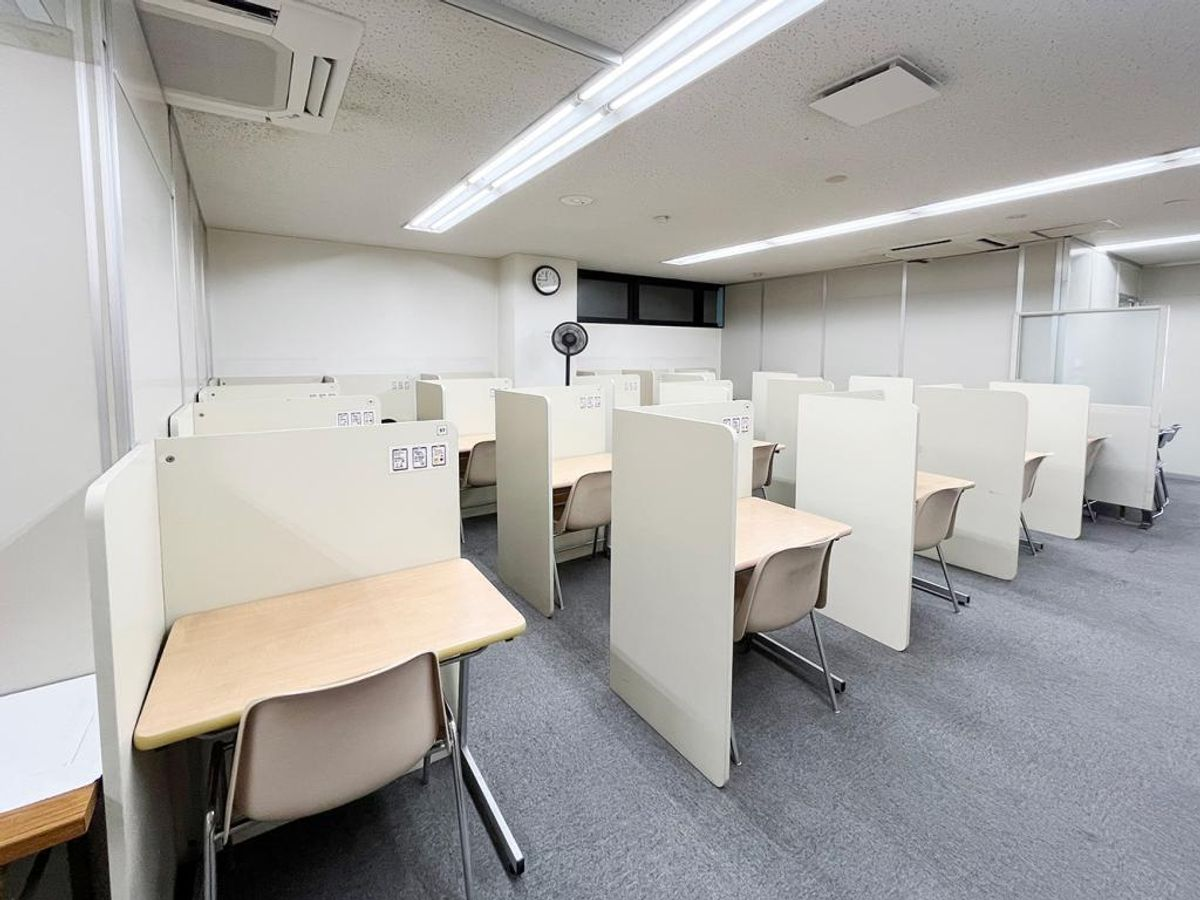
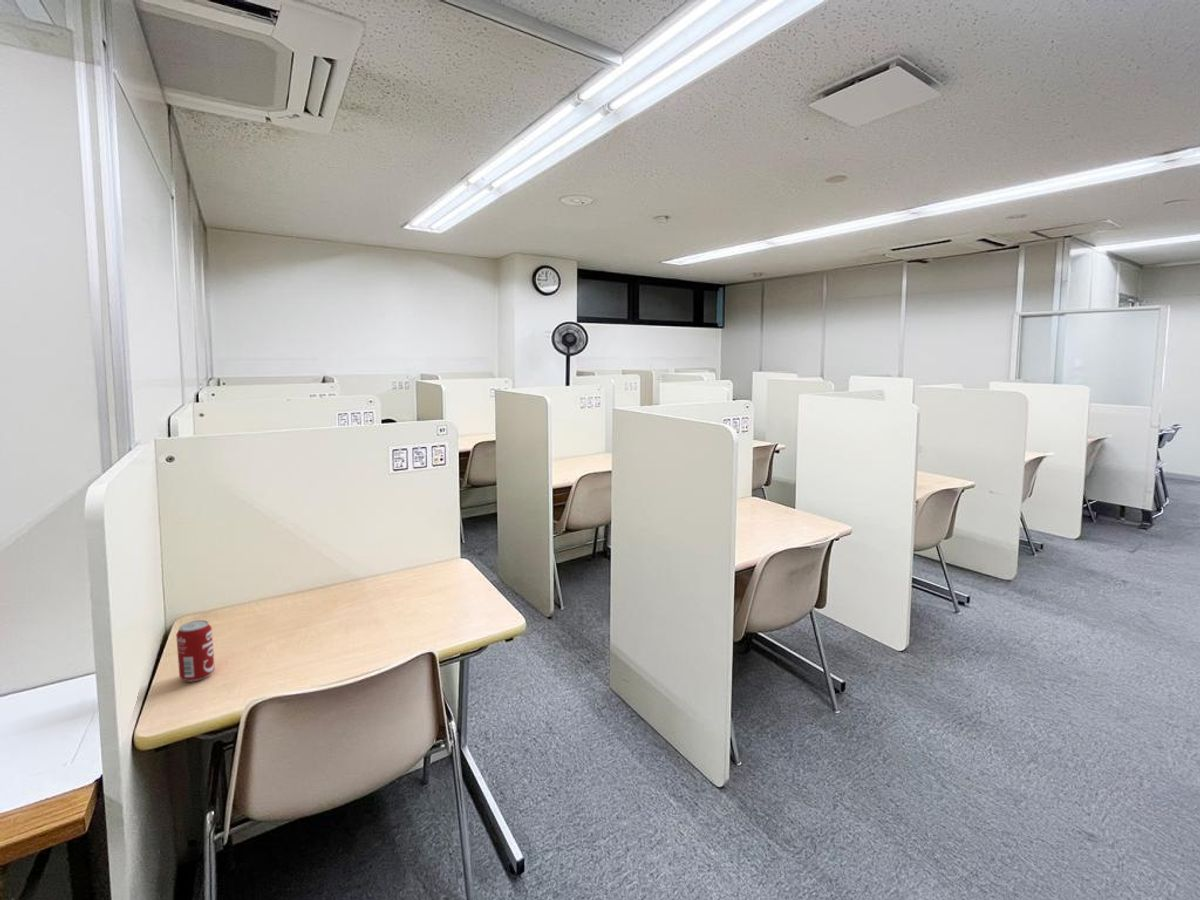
+ beverage can [175,619,216,682]
